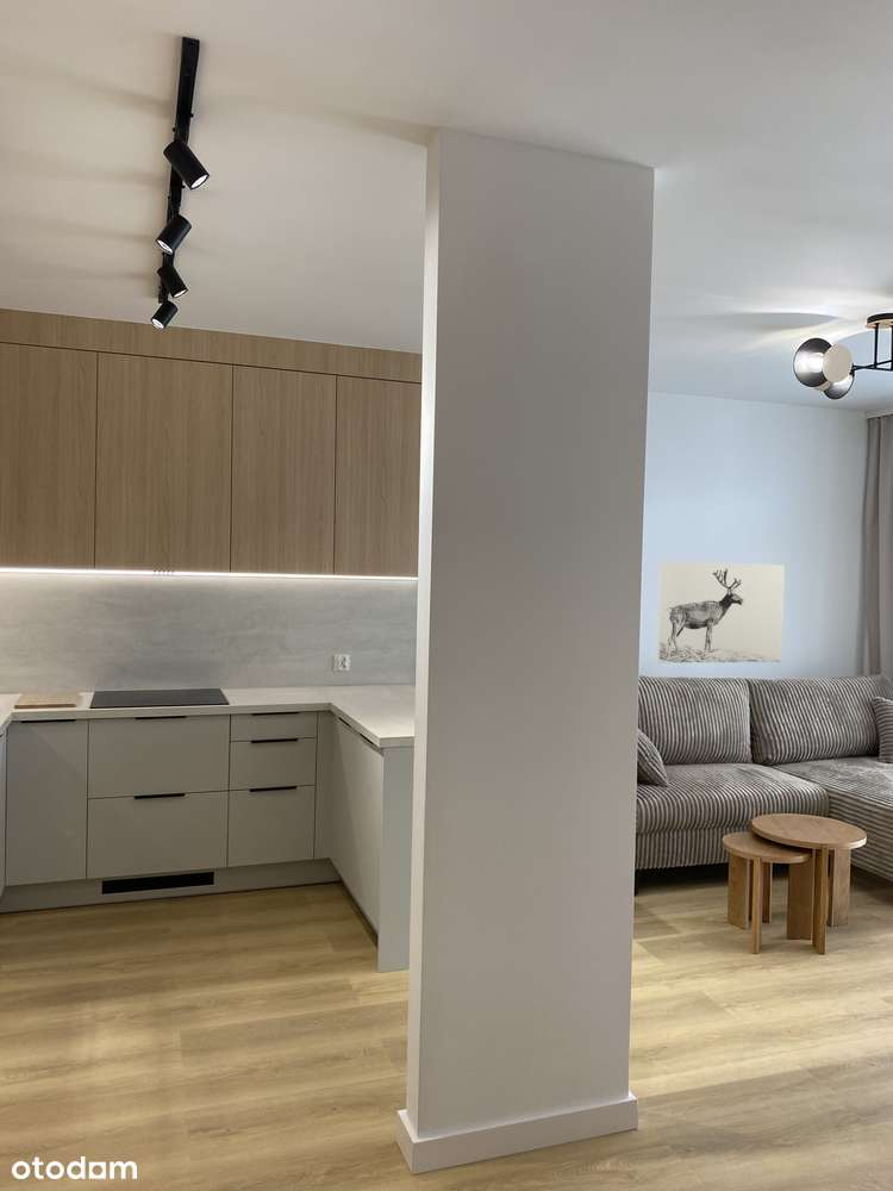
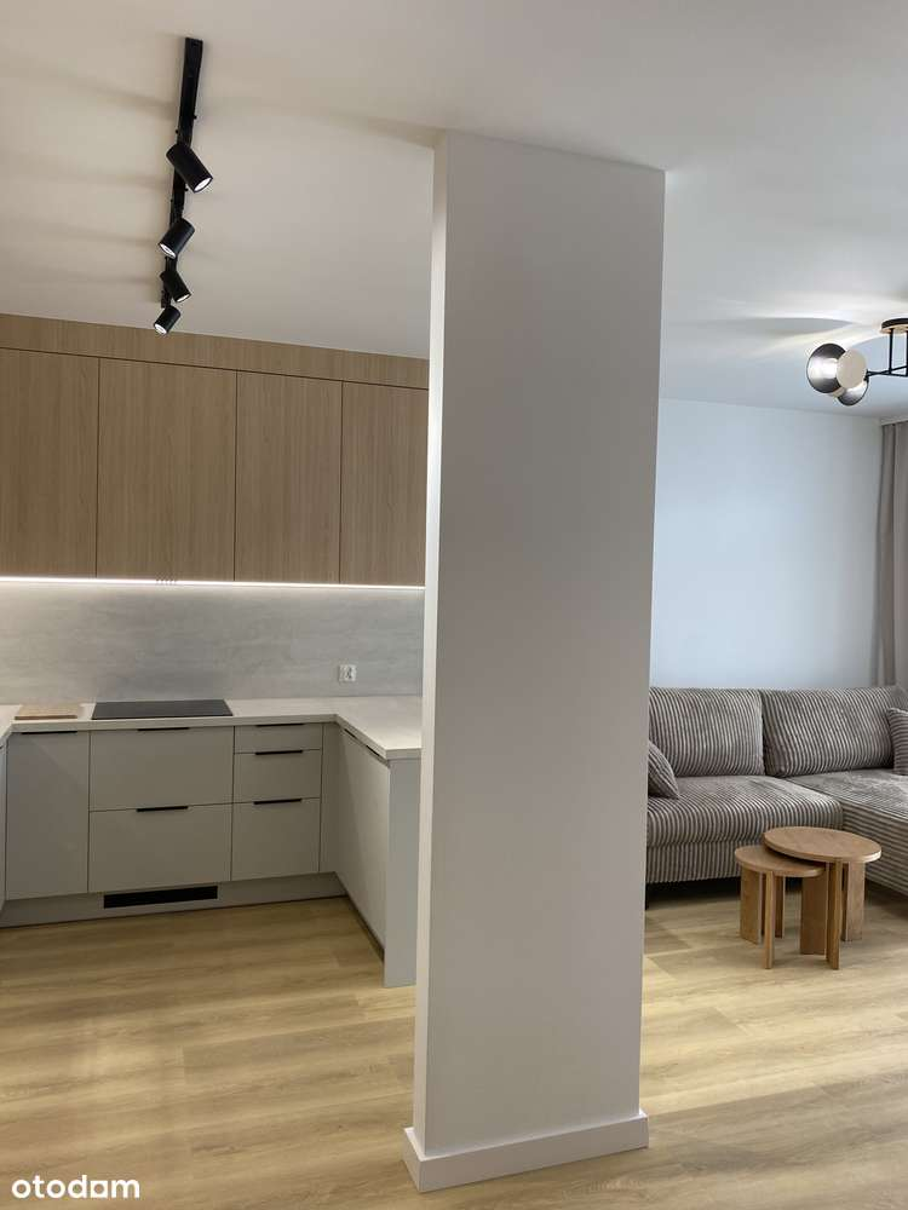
- wall art [655,560,786,665]
